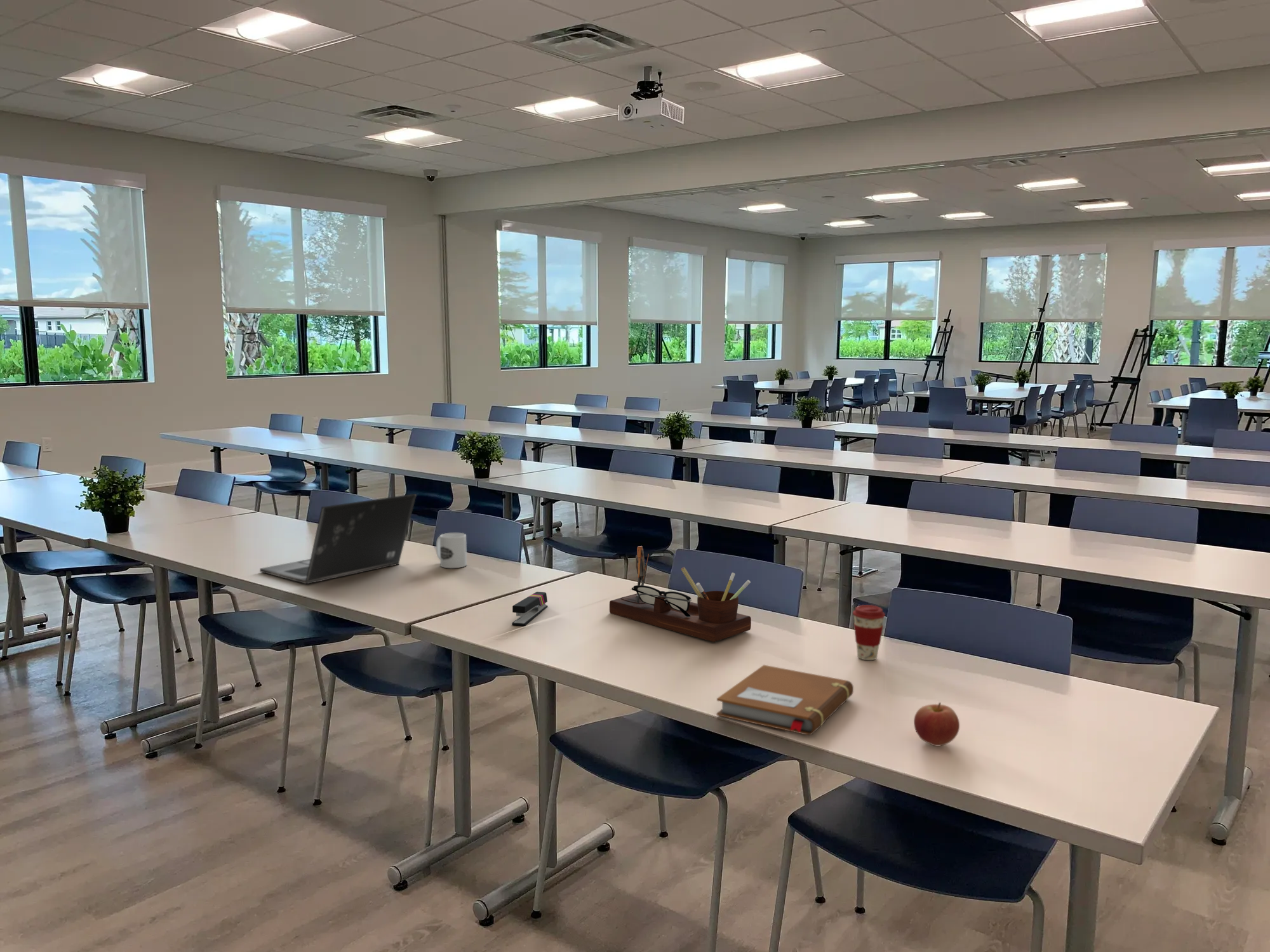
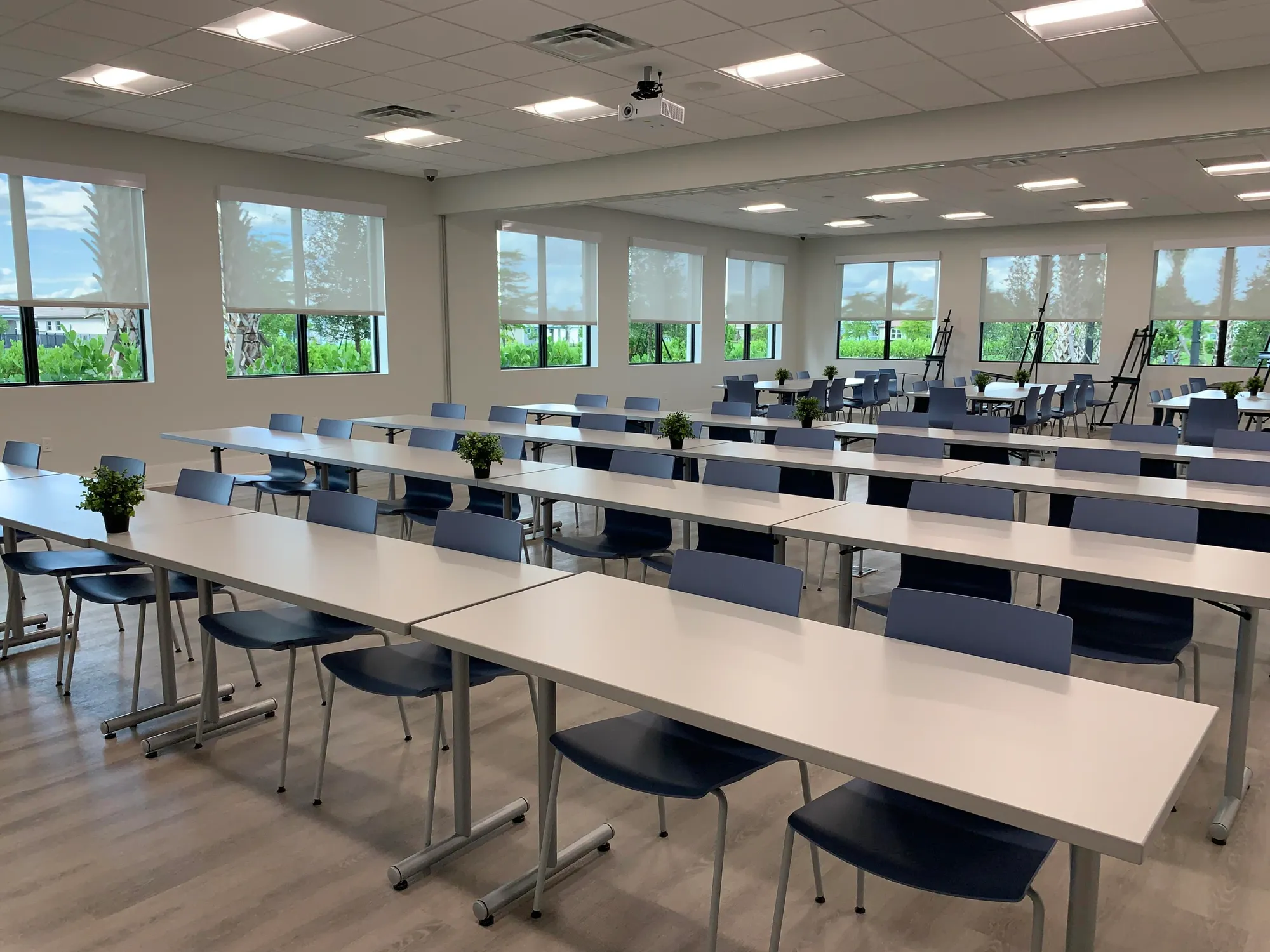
- apple [913,702,960,746]
- laptop [259,493,417,585]
- stapler [511,591,549,626]
- desk organizer [609,545,752,643]
- mug [436,532,467,569]
- notebook [716,664,854,736]
- coffee cup [852,604,886,661]
